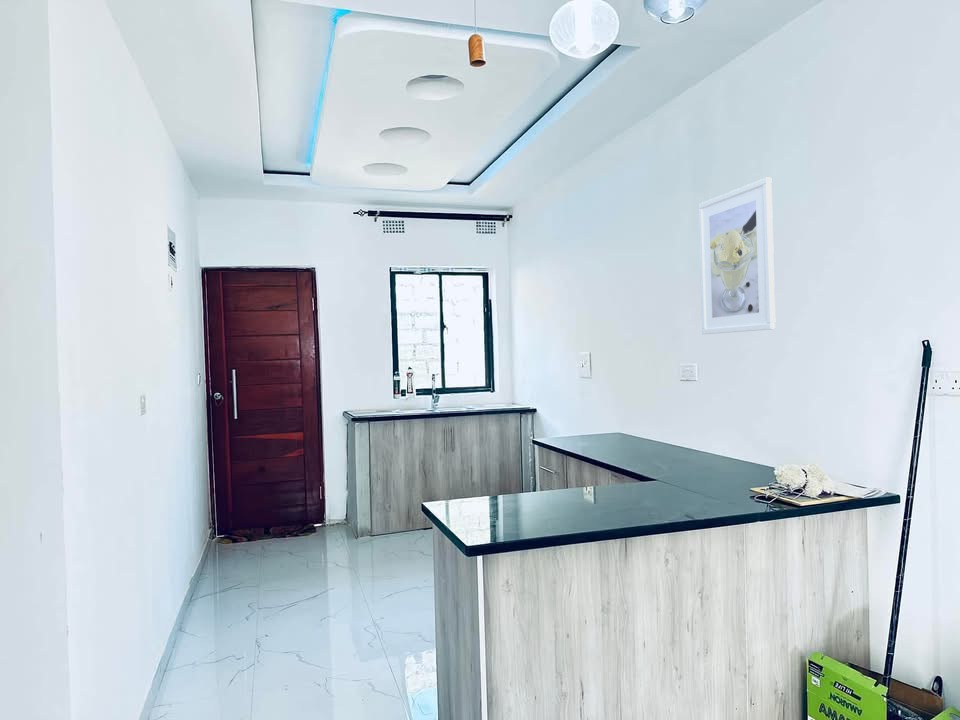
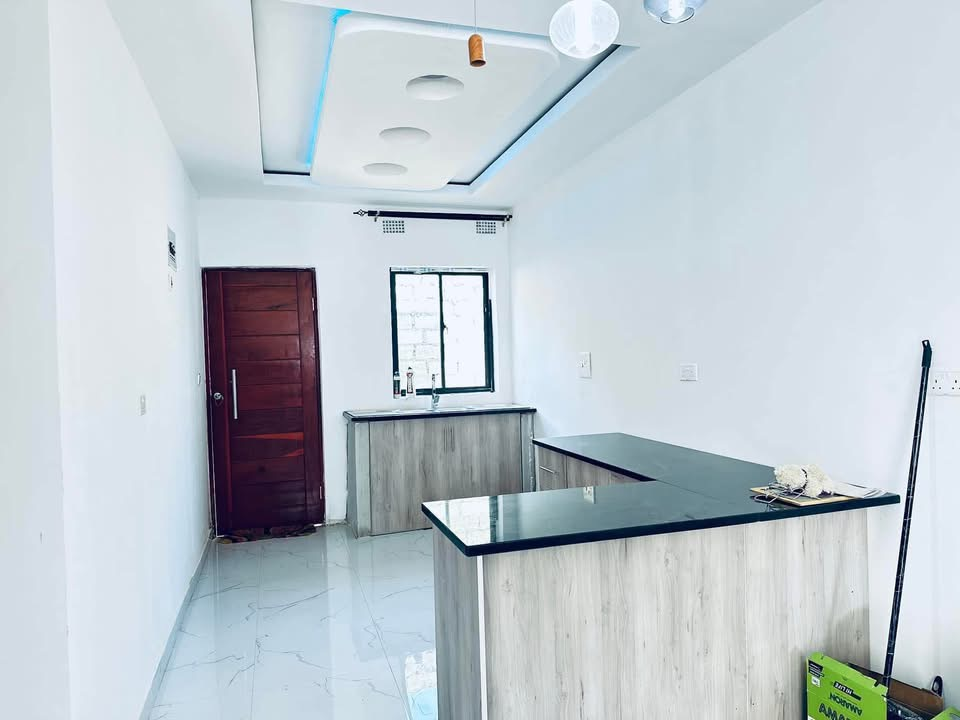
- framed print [697,177,777,335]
